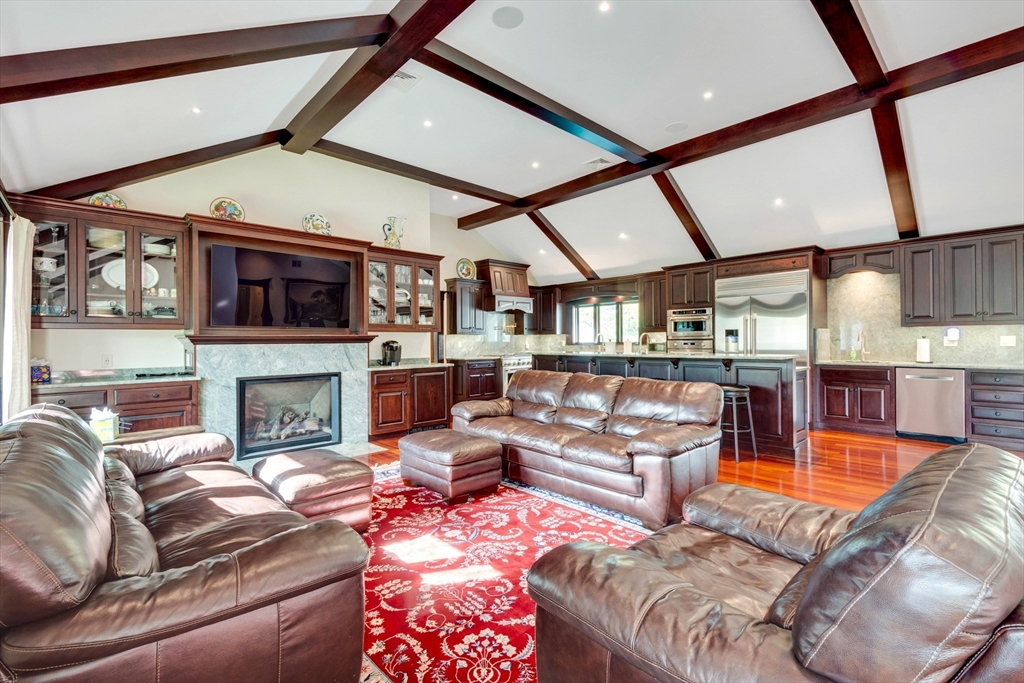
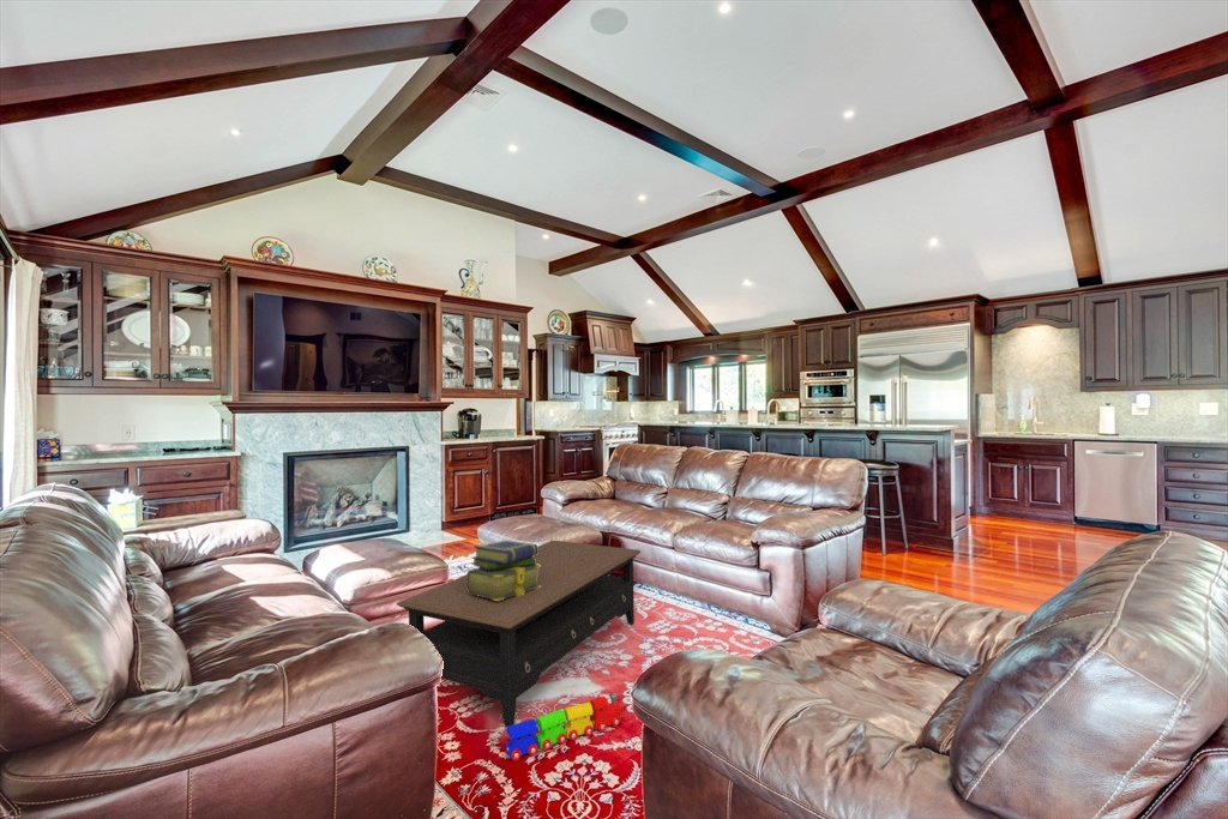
+ coffee table [396,540,642,728]
+ toy train [505,692,622,761]
+ stack of books [465,538,541,601]
